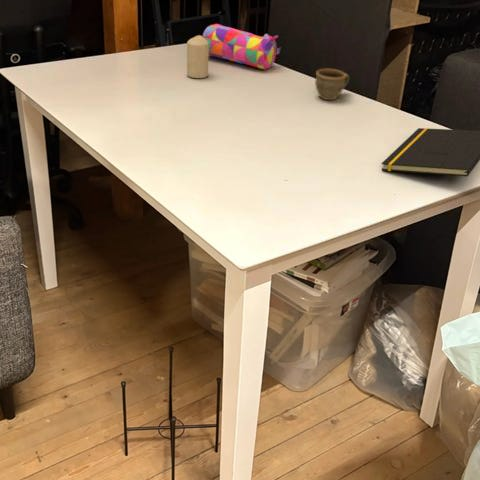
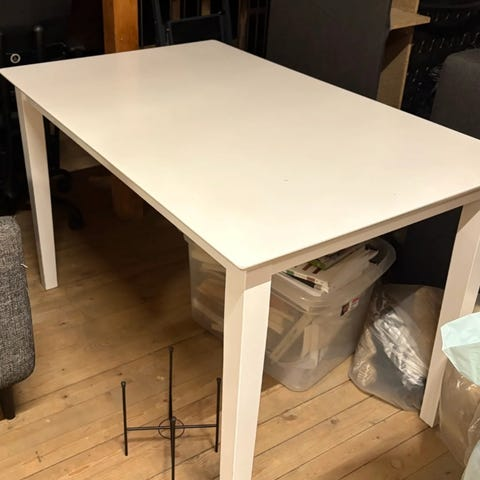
- cup [314,68,350,101]
- pencil case [202,23,282,70]
- candle [186,34,209,79]
- notepad [381,127,480,177]
